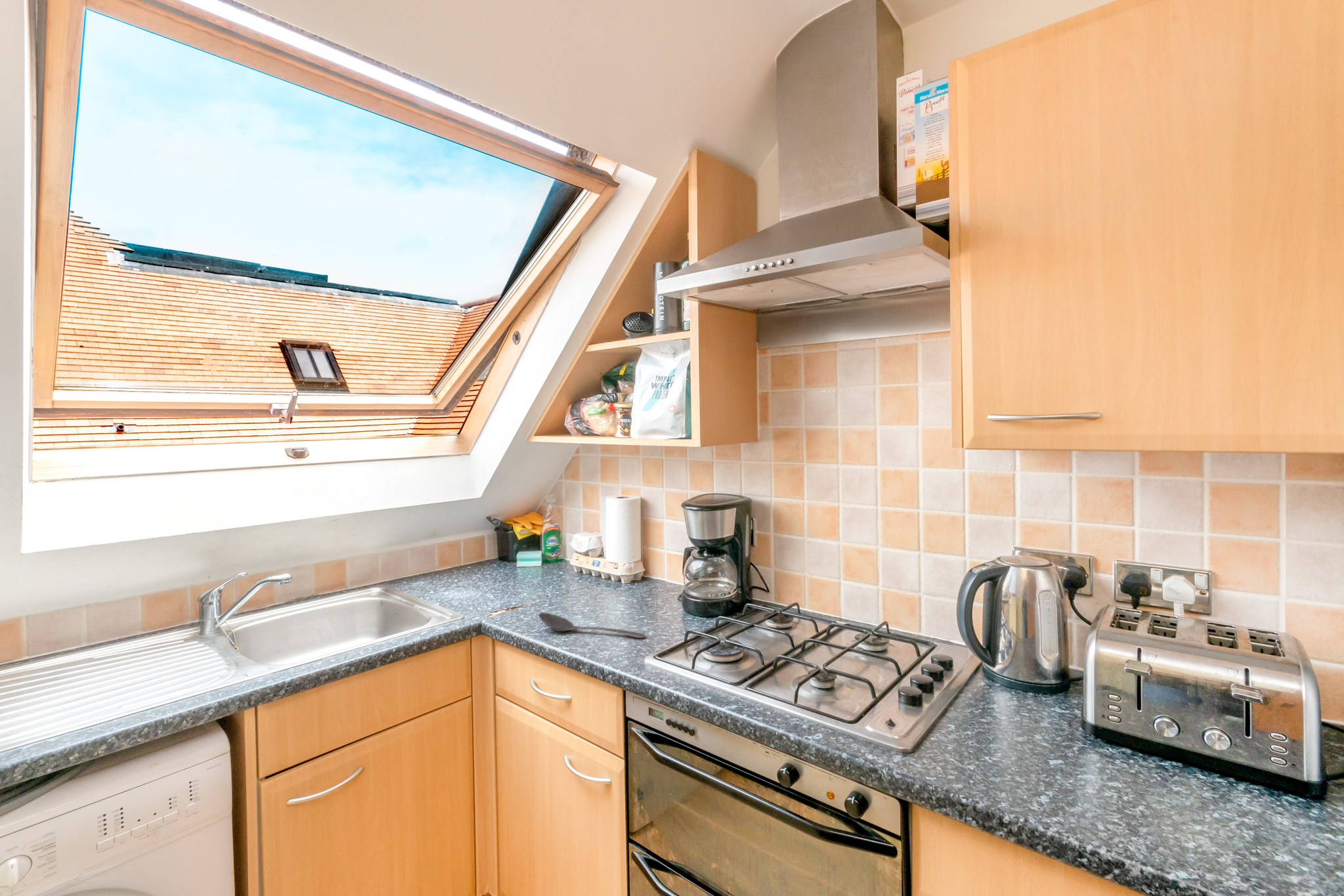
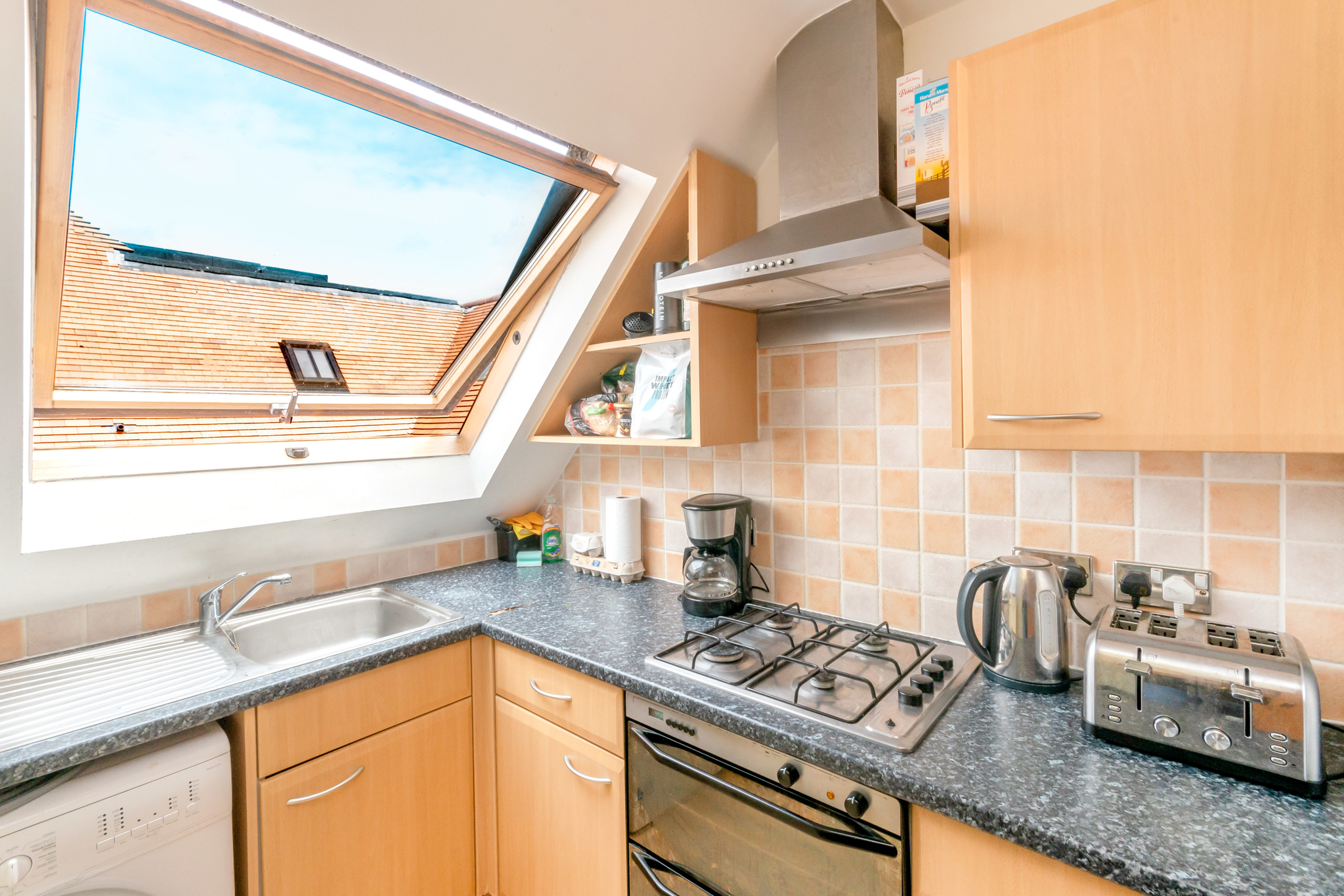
- stirrer [538,612,646,639]
